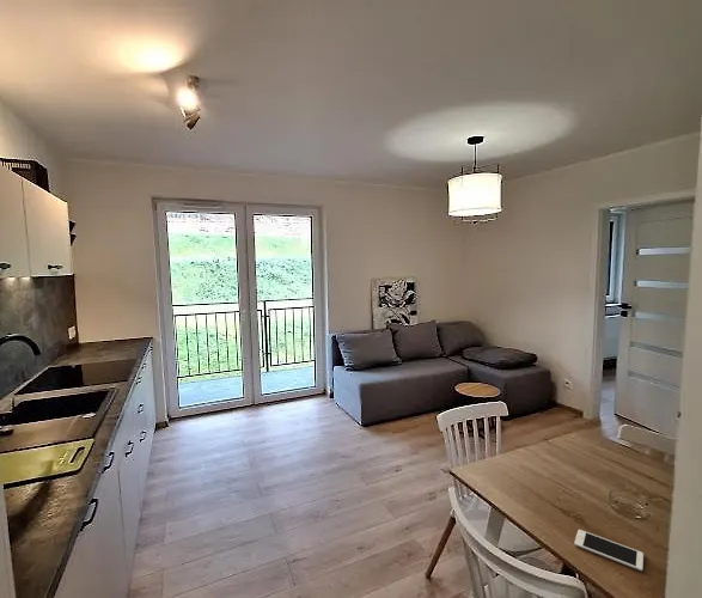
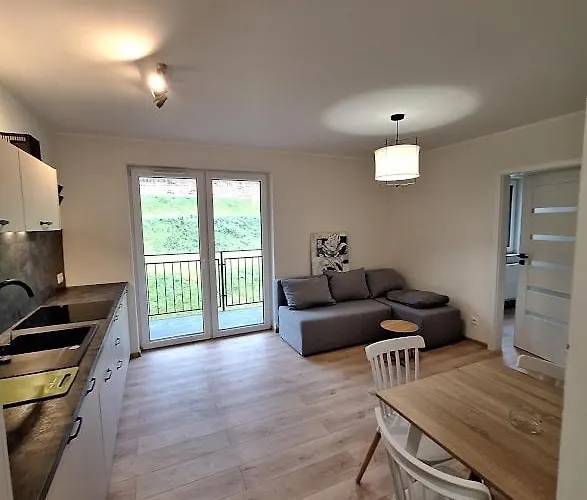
- cell phone [573,529,645,572]
